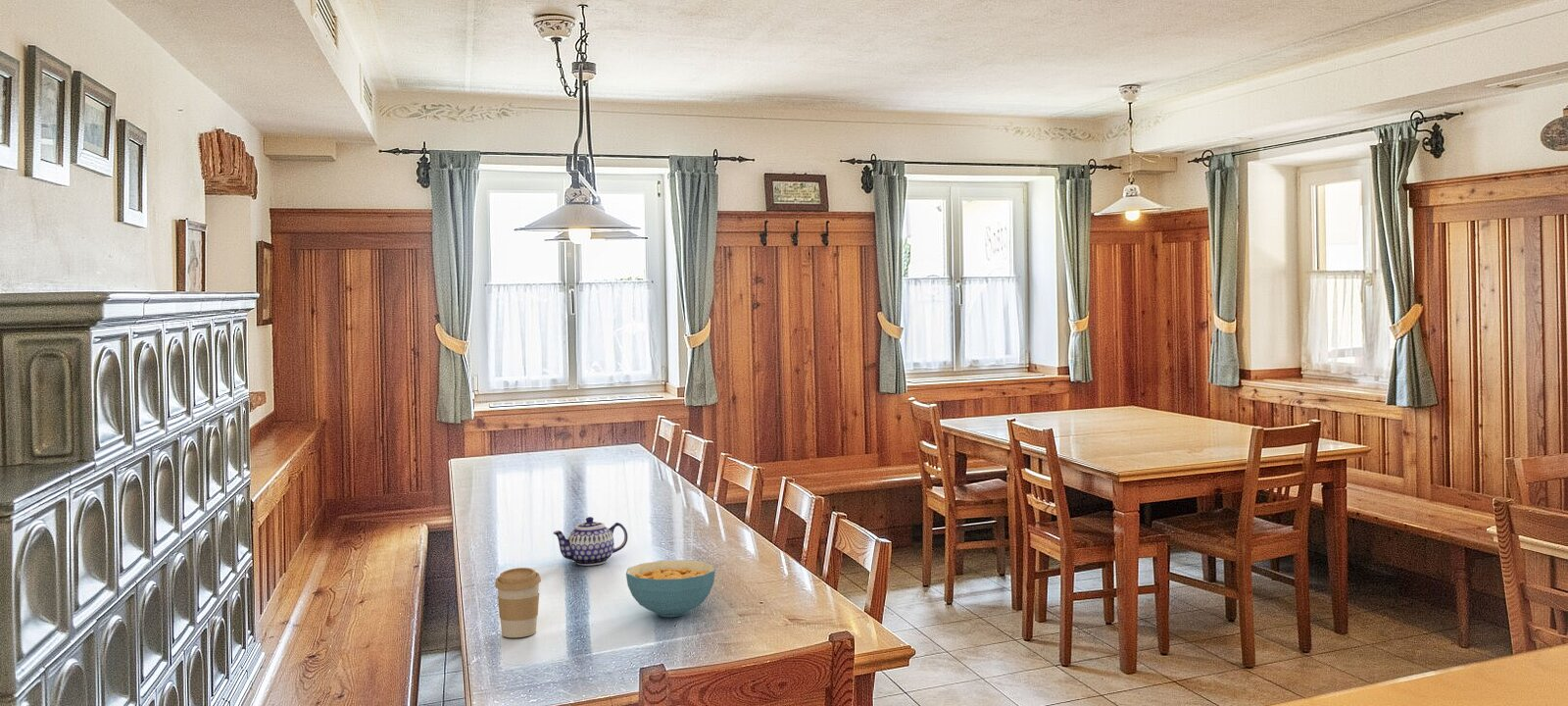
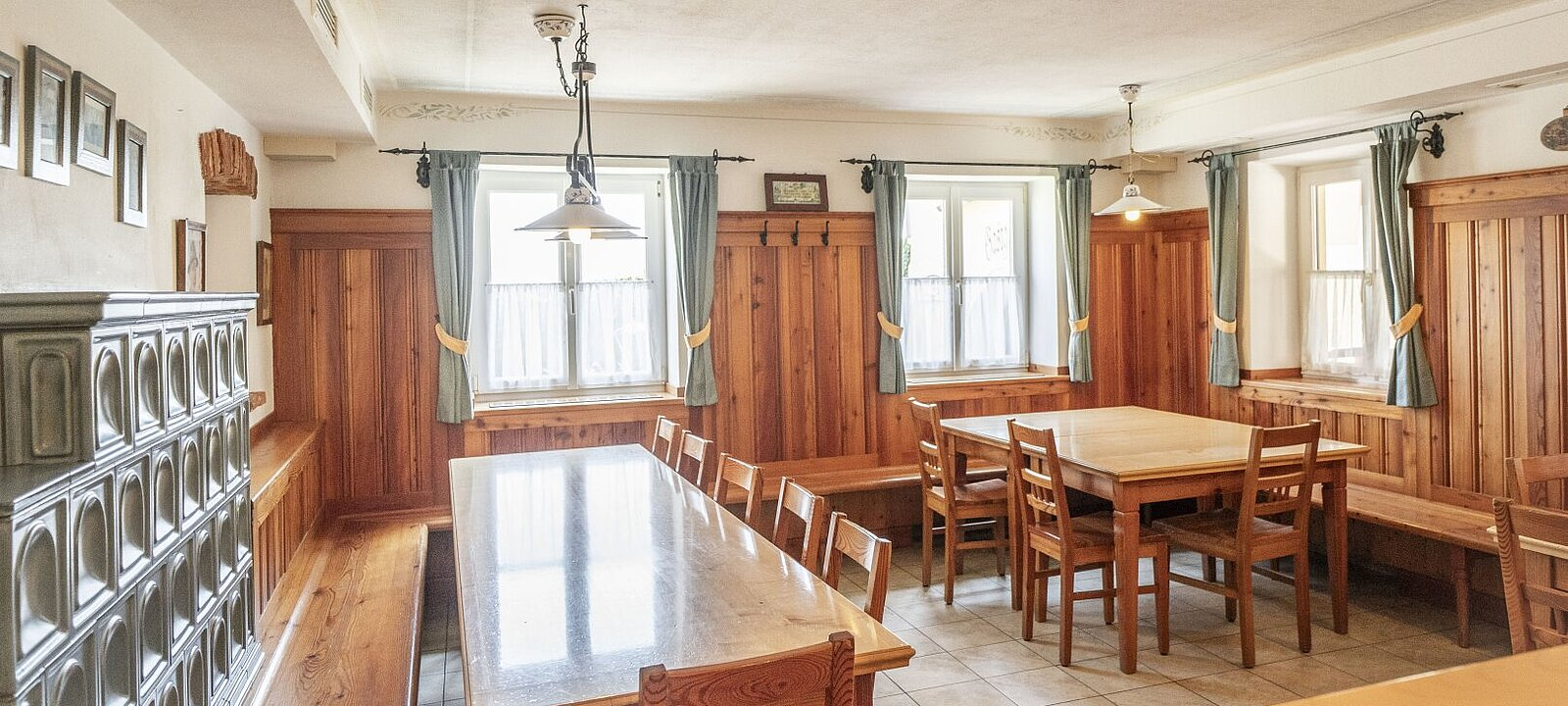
- teapot [553,516,628,567]
- coffee cup [494,567,542,638]
- cereal bowl [625,559,716,618]
